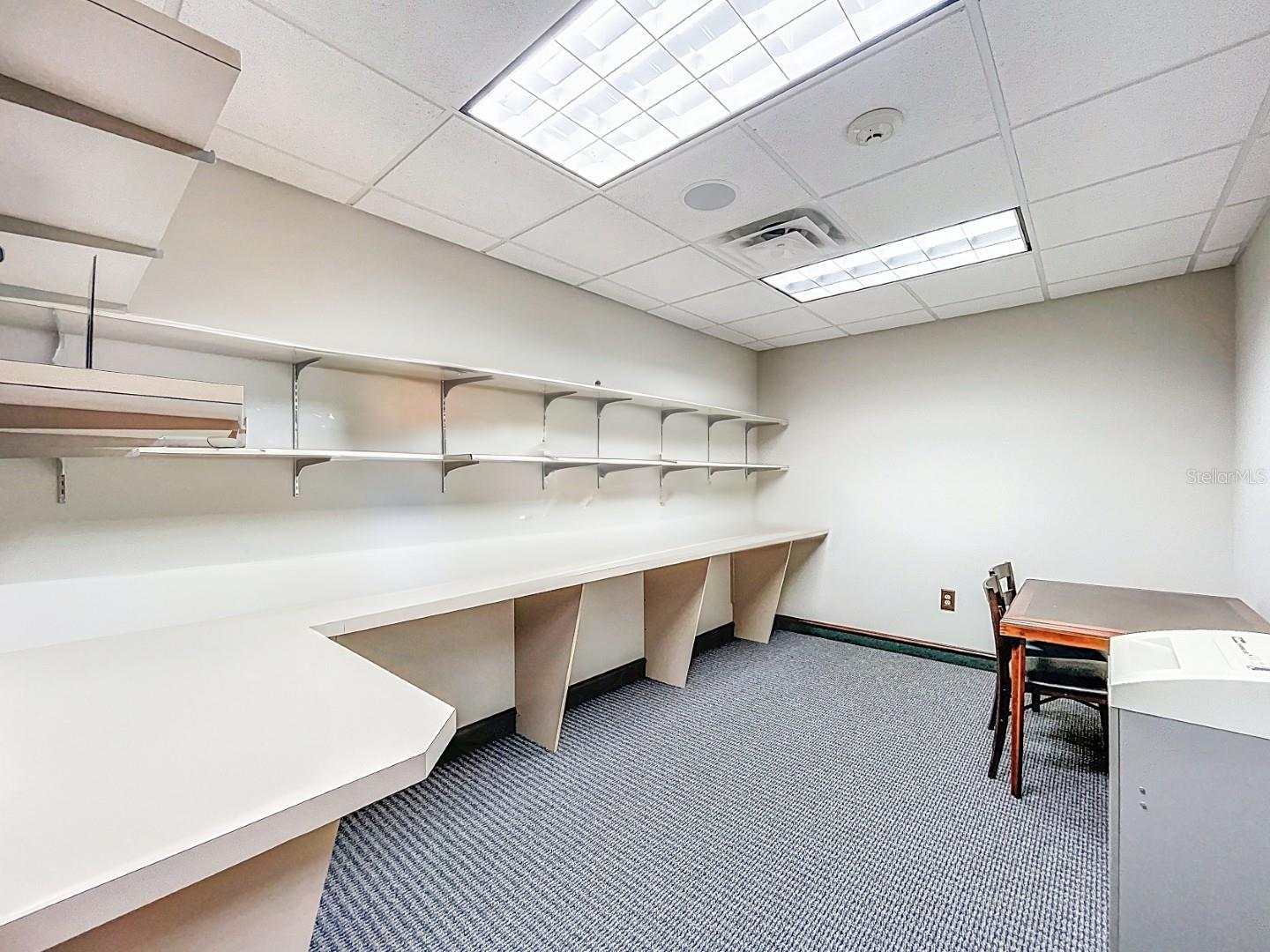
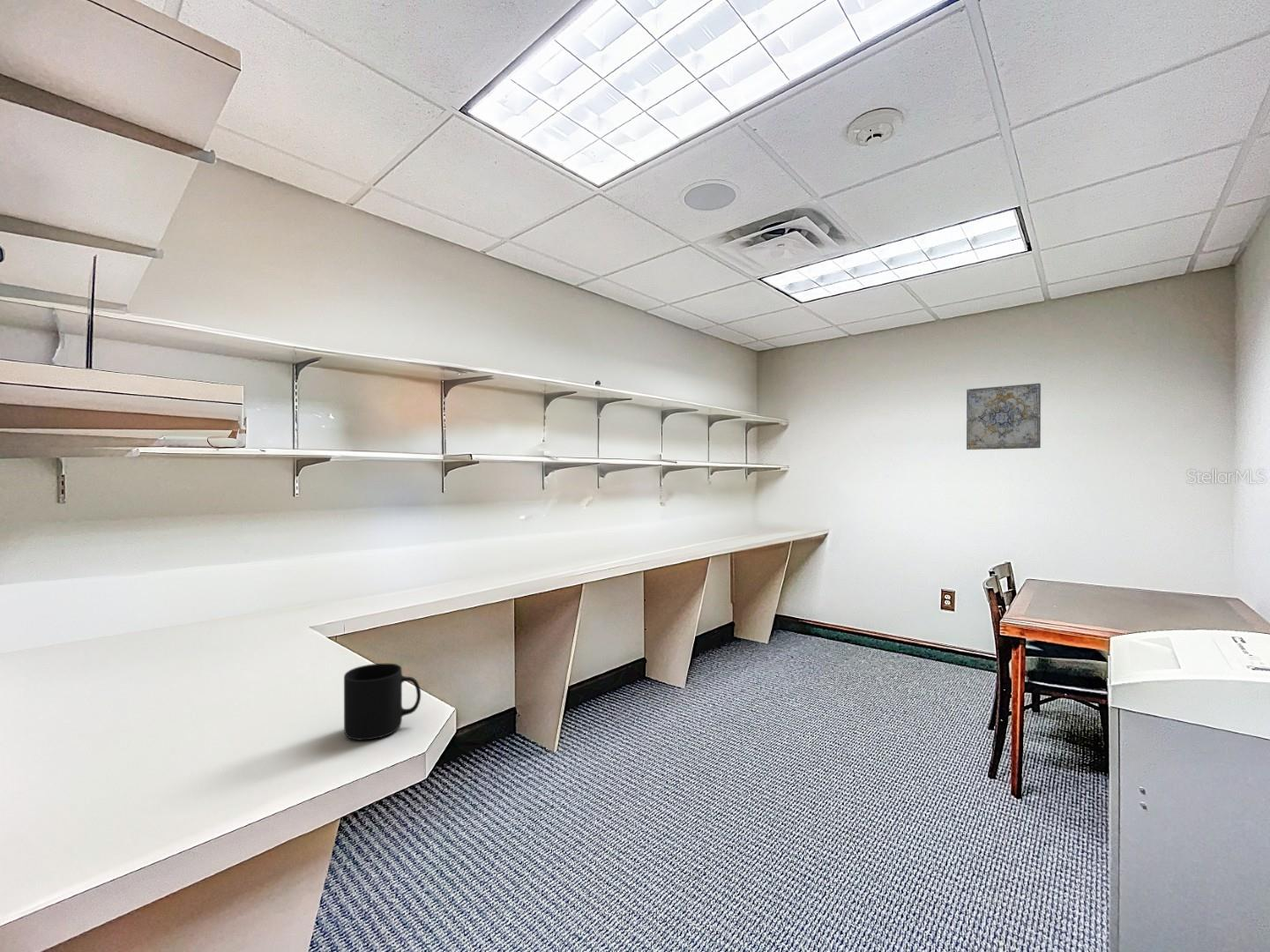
+ wall art [966,383,1042,450]
+ mug [343,663,422,740]
